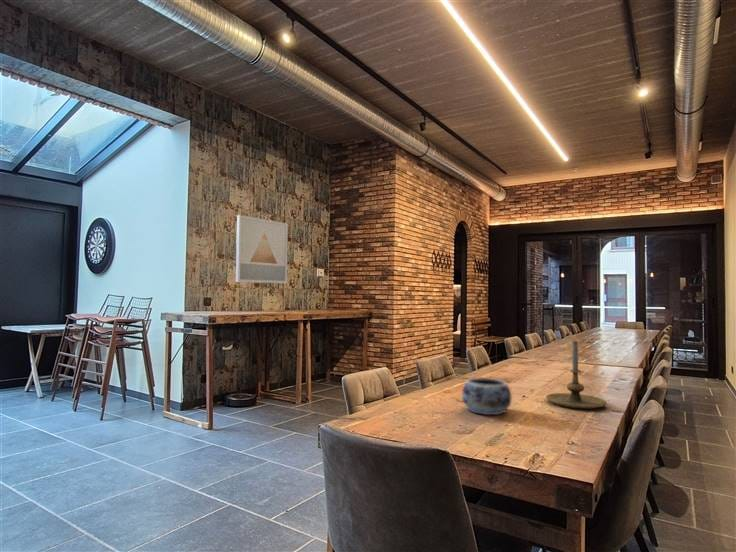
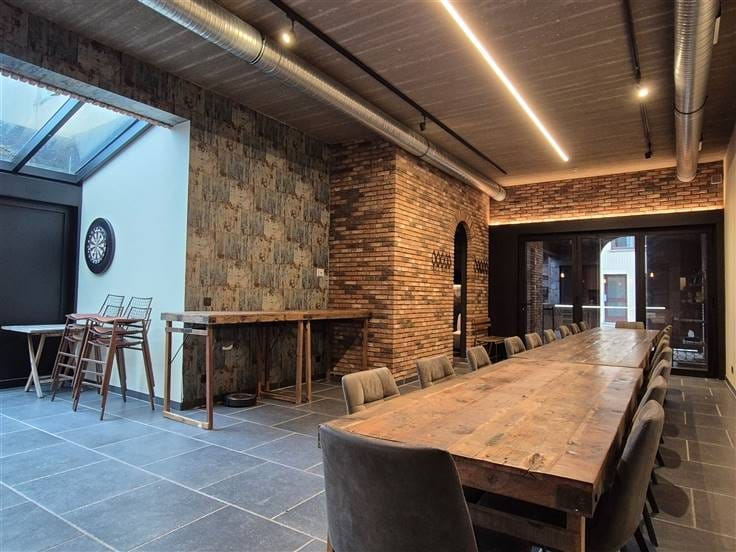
- candle holder [545,340,607,409]
- wall art [235,214,289,284]
- decorative bowl [461,377,513,416]
